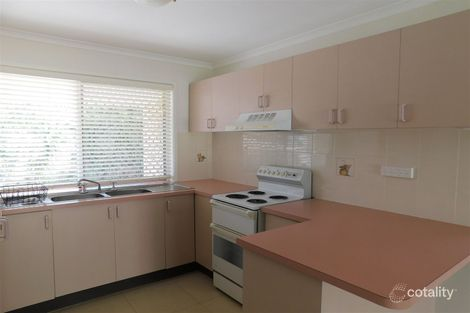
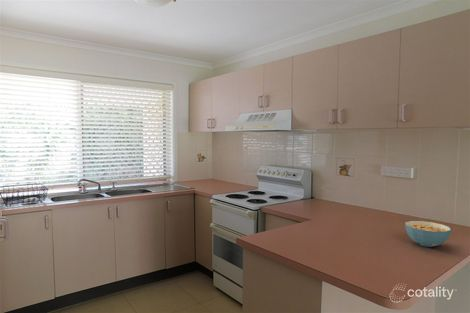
+ cereal bowl [404,220,452,248]
